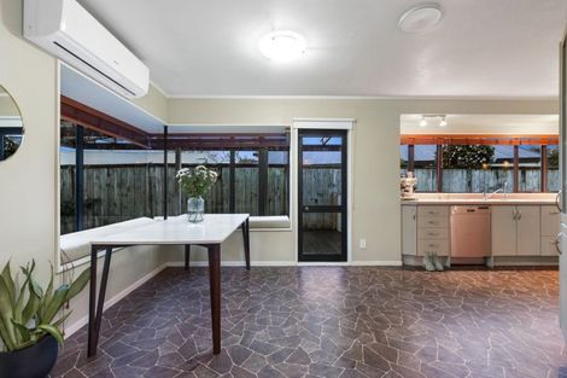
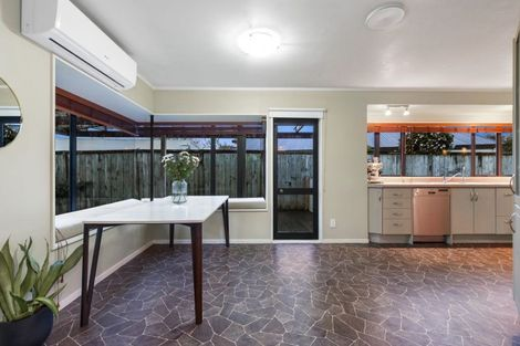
- boots [421,251,444,272]
